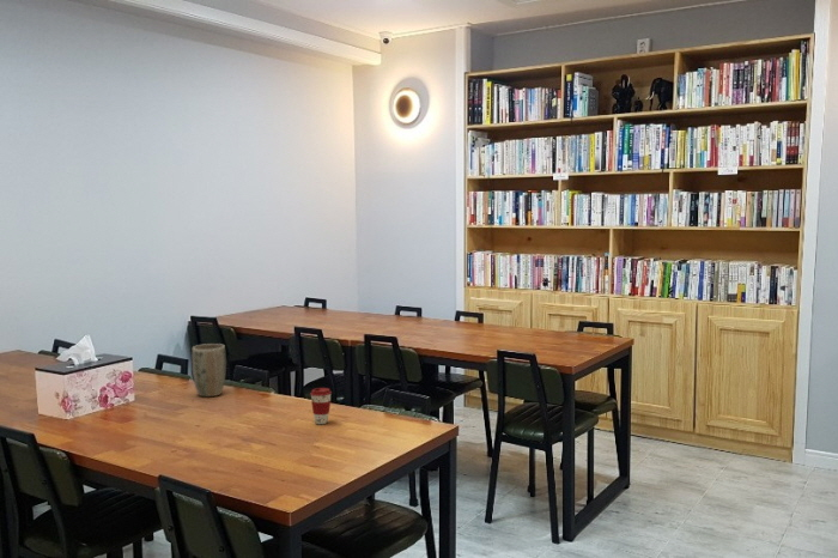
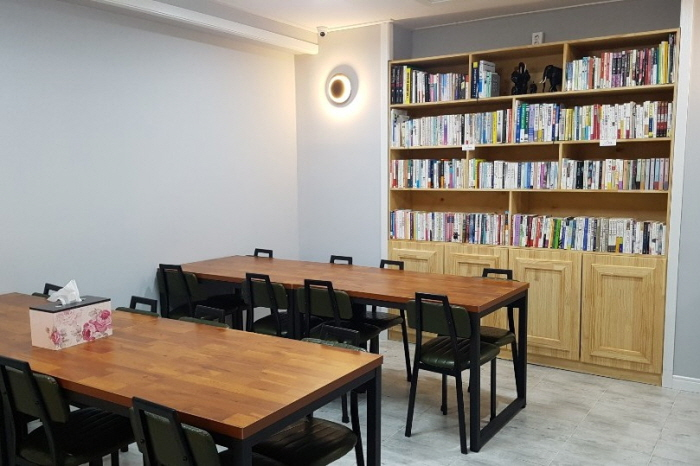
- coffee cup [309,387,333,425]
- plant pot [190,342,227,398]
